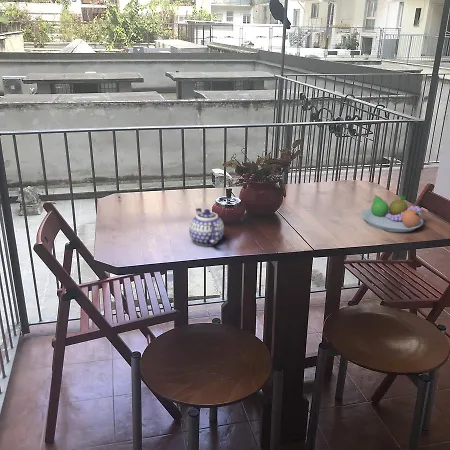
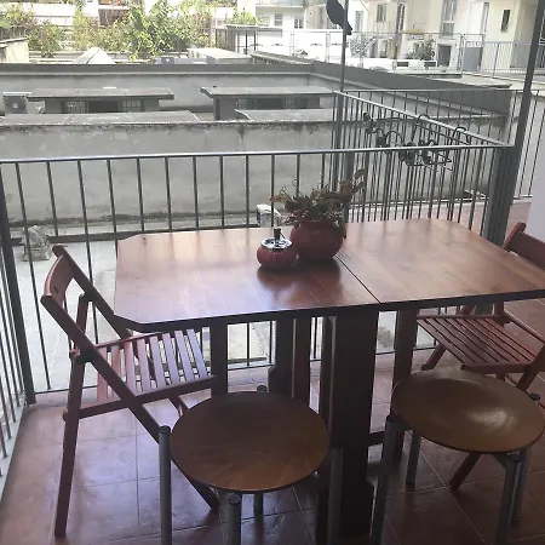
- teapot [188,207,225,247]
- fruit bowl [361,194,424,233]
